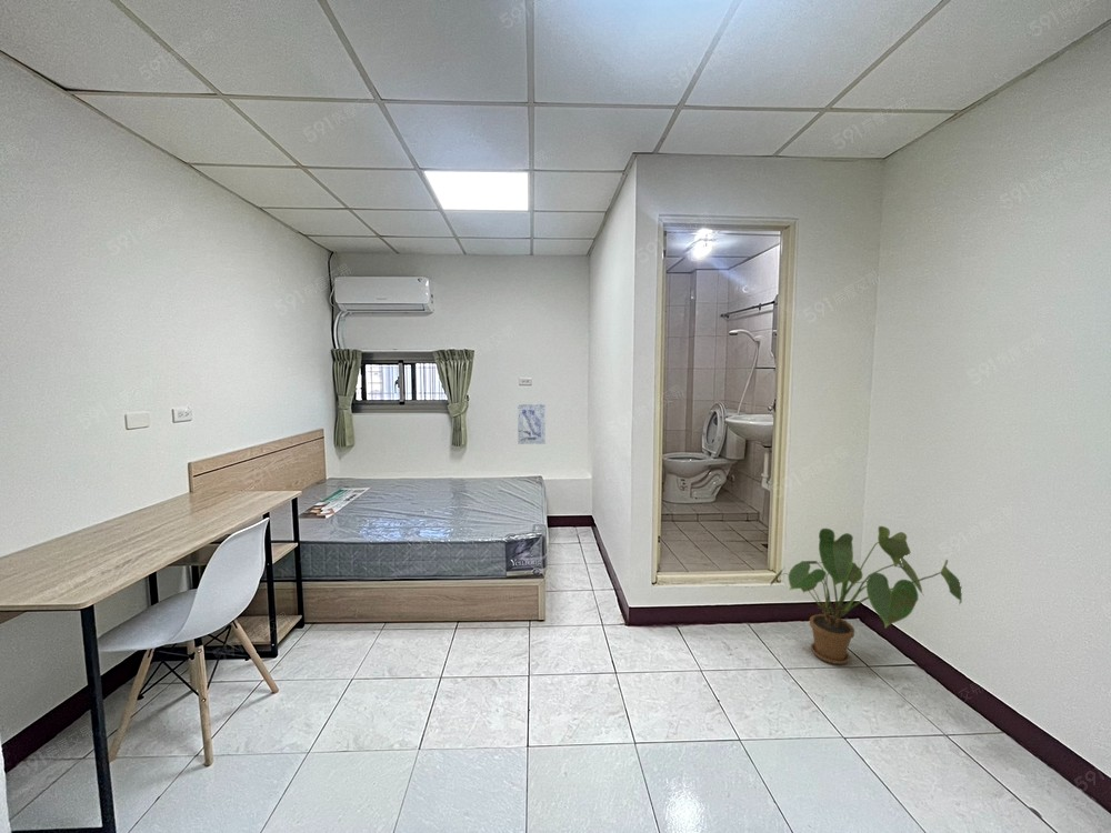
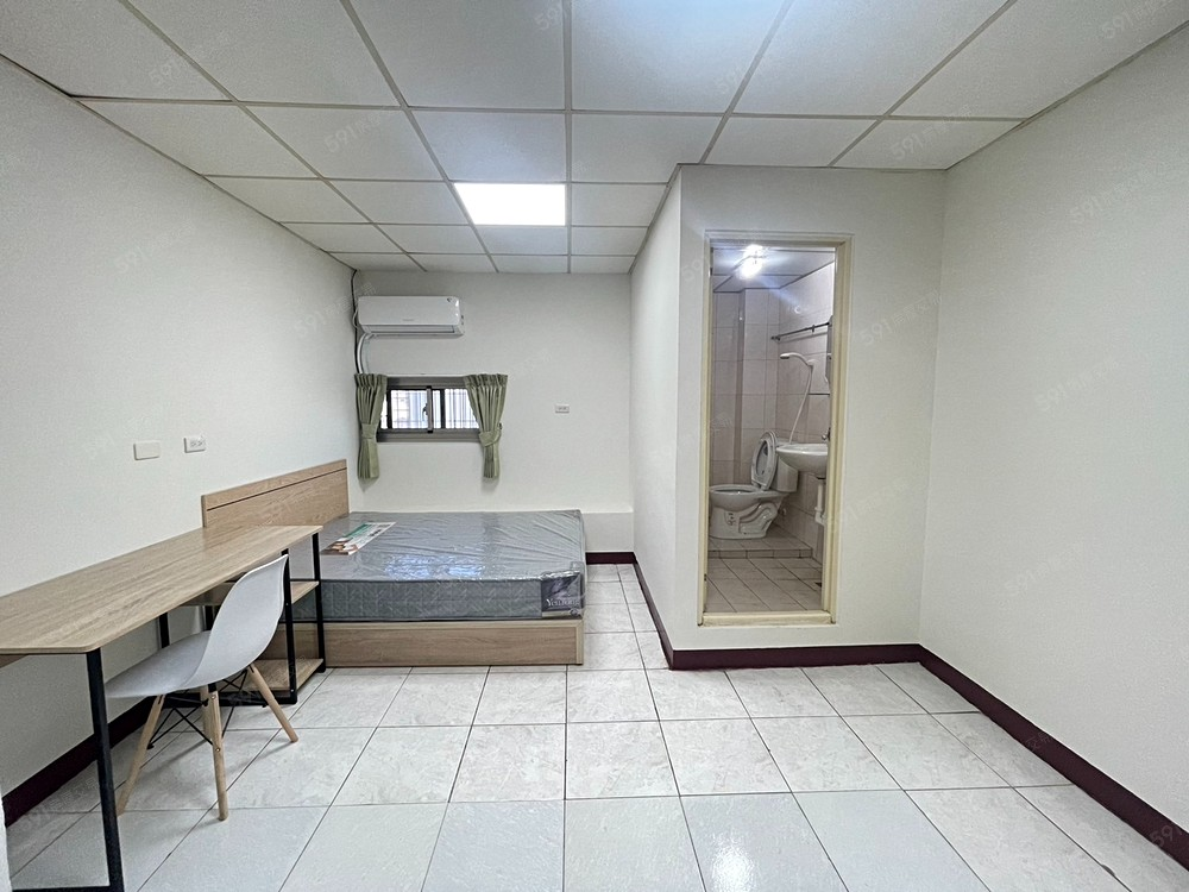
- wall art [517,403,547,445]
- house plant [770,525,963,665]
